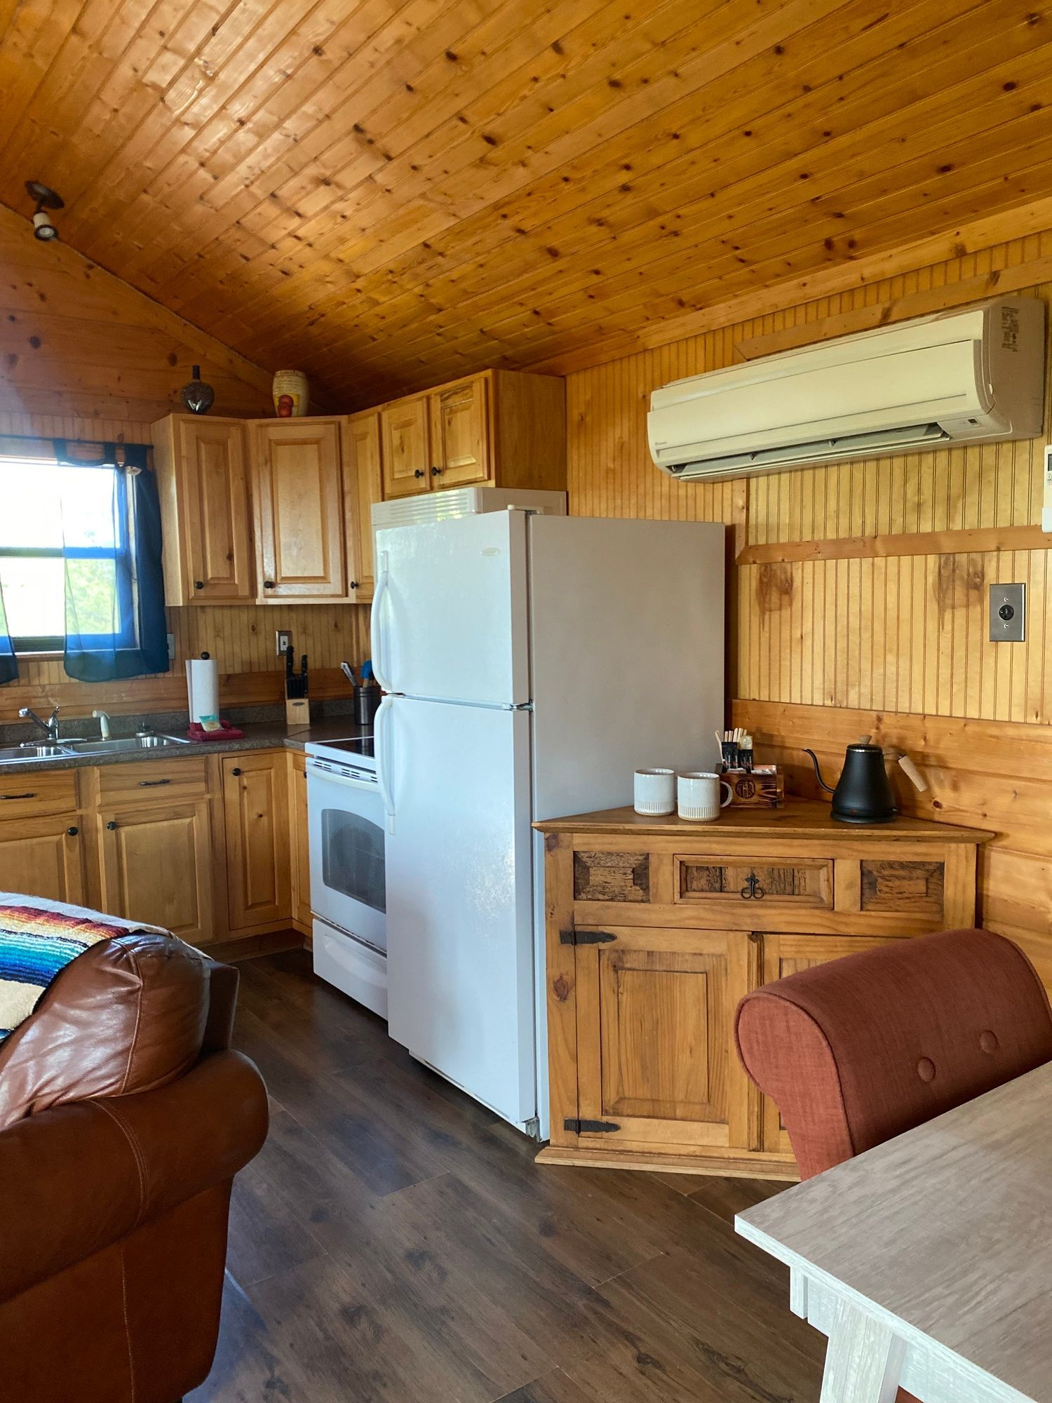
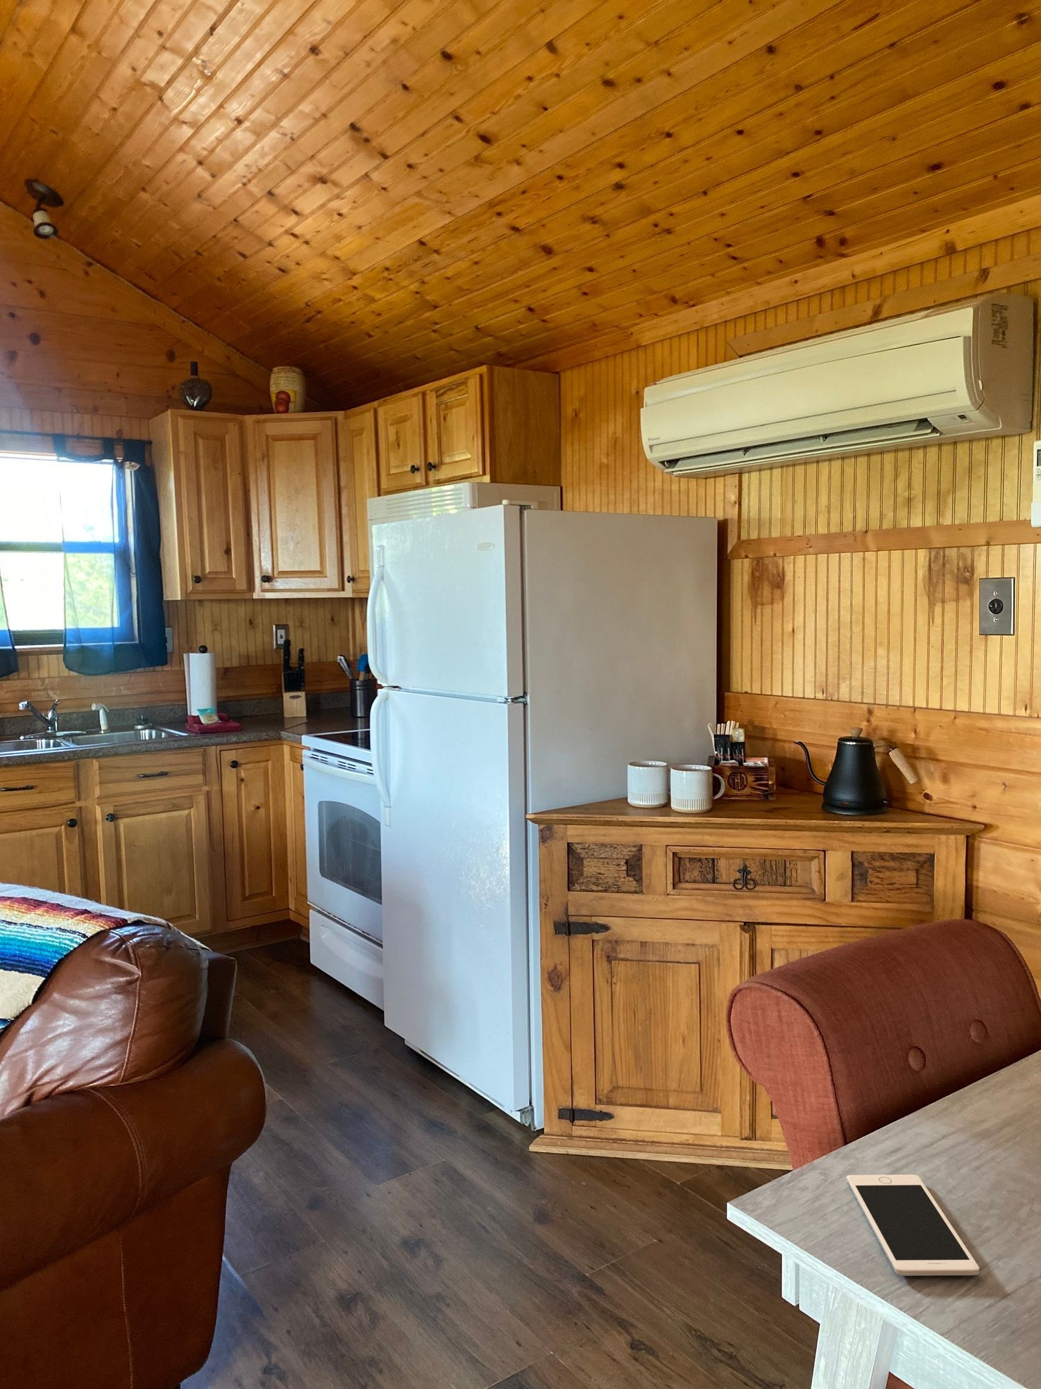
+ cell phone [846,1174,980,1276]
